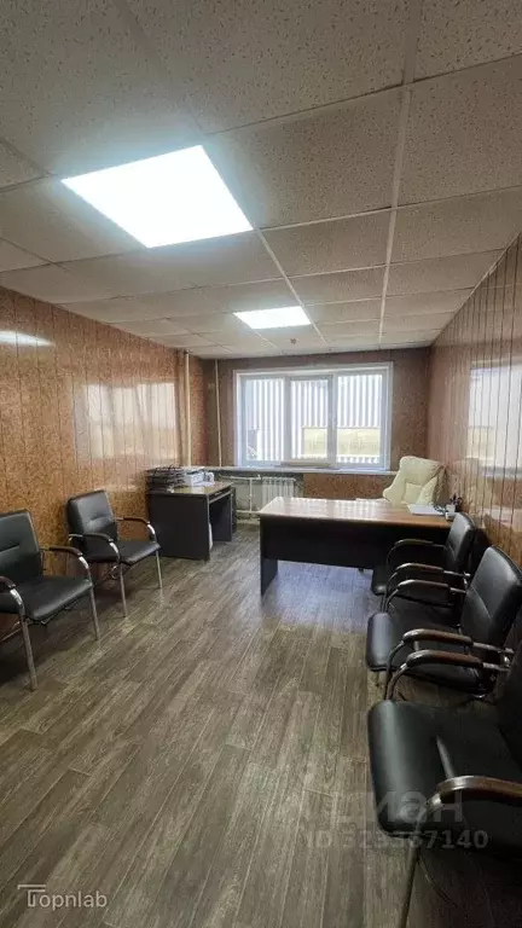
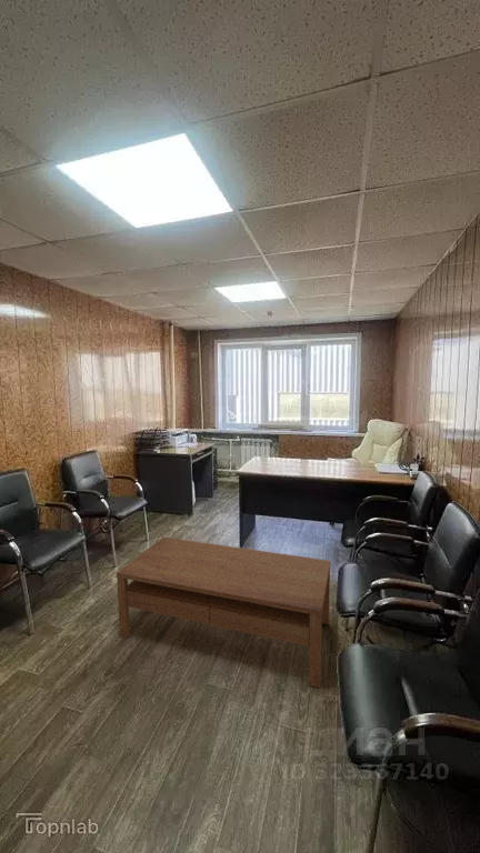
+ coffee table [116,536,331,689]
